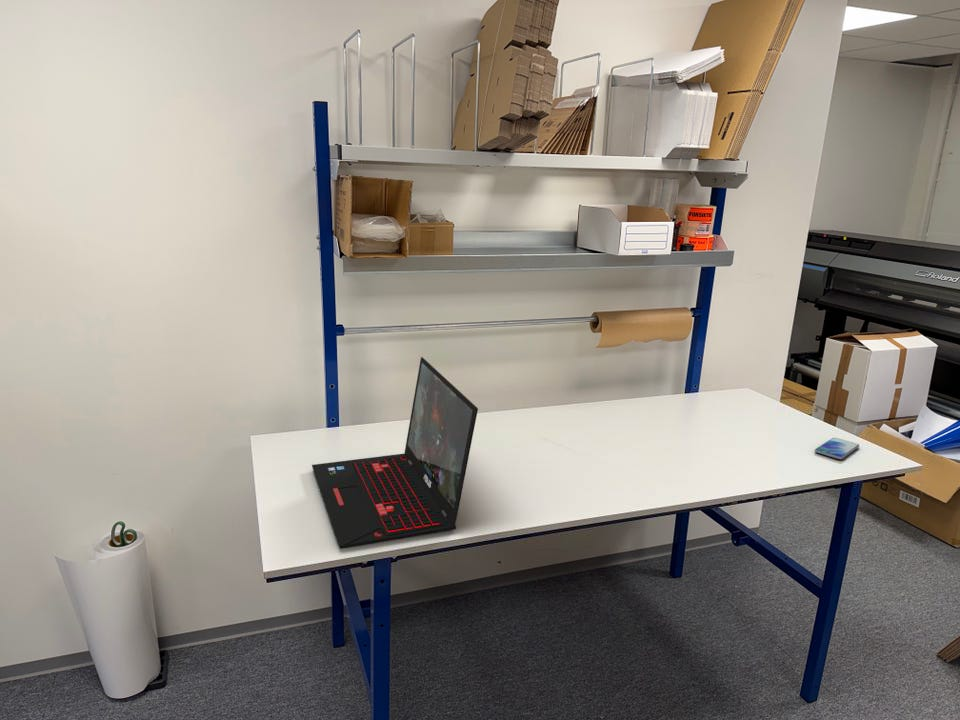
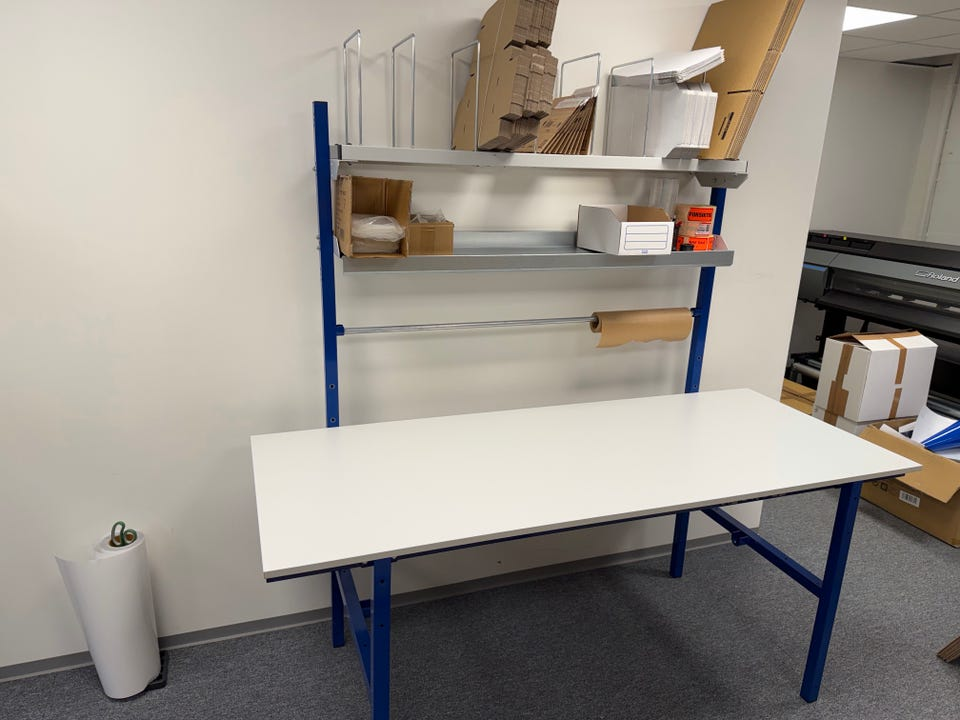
- laptop [311,356,479,550]
- smartphone [814,437,860,460]
